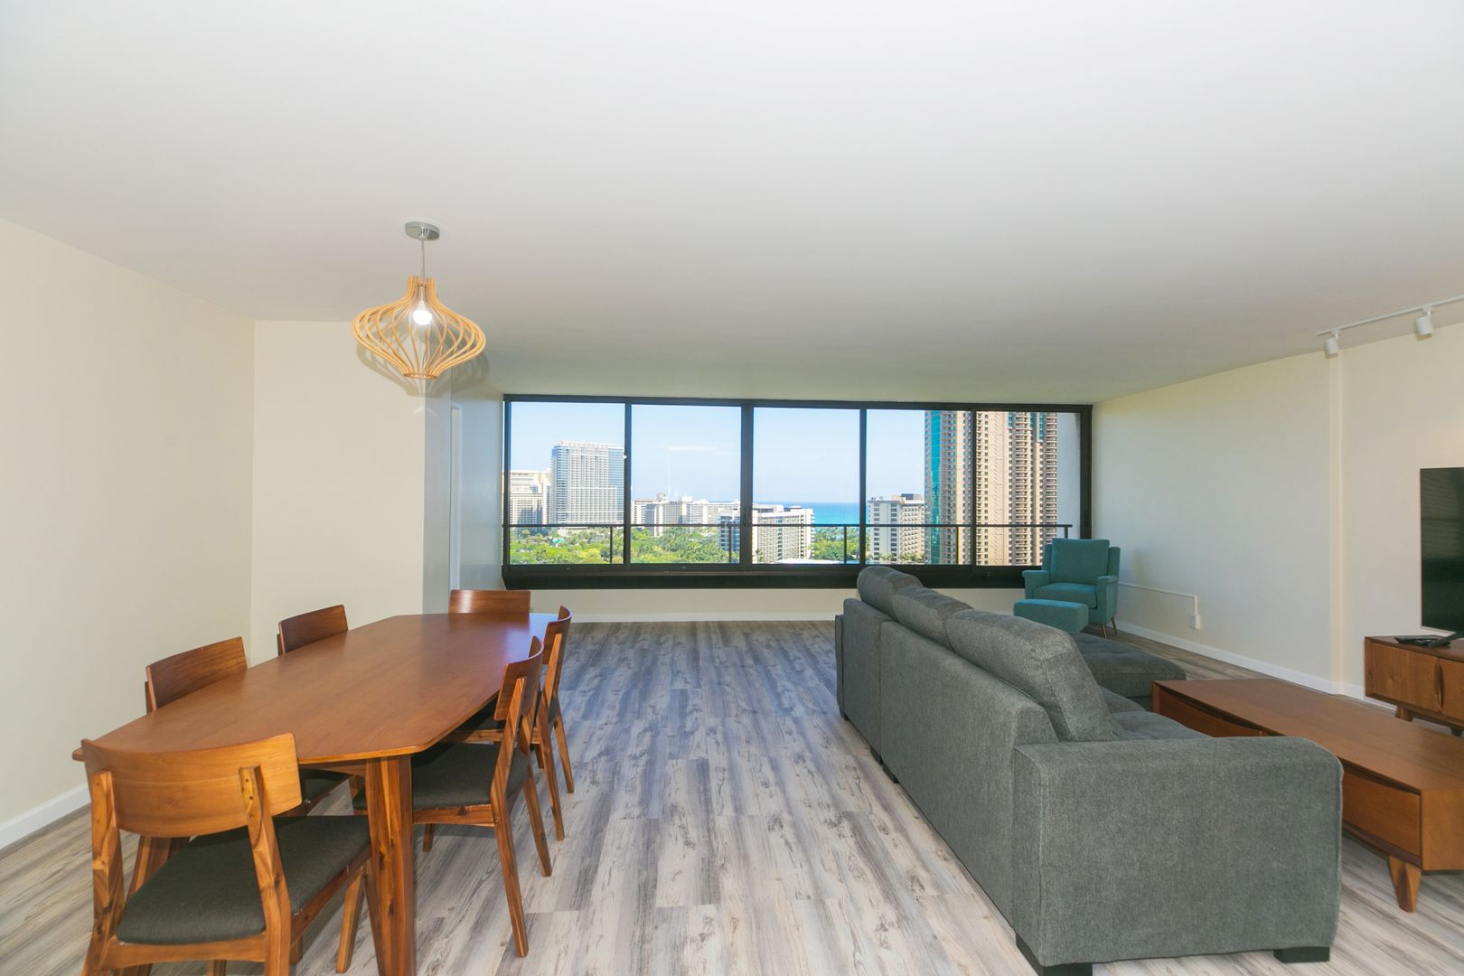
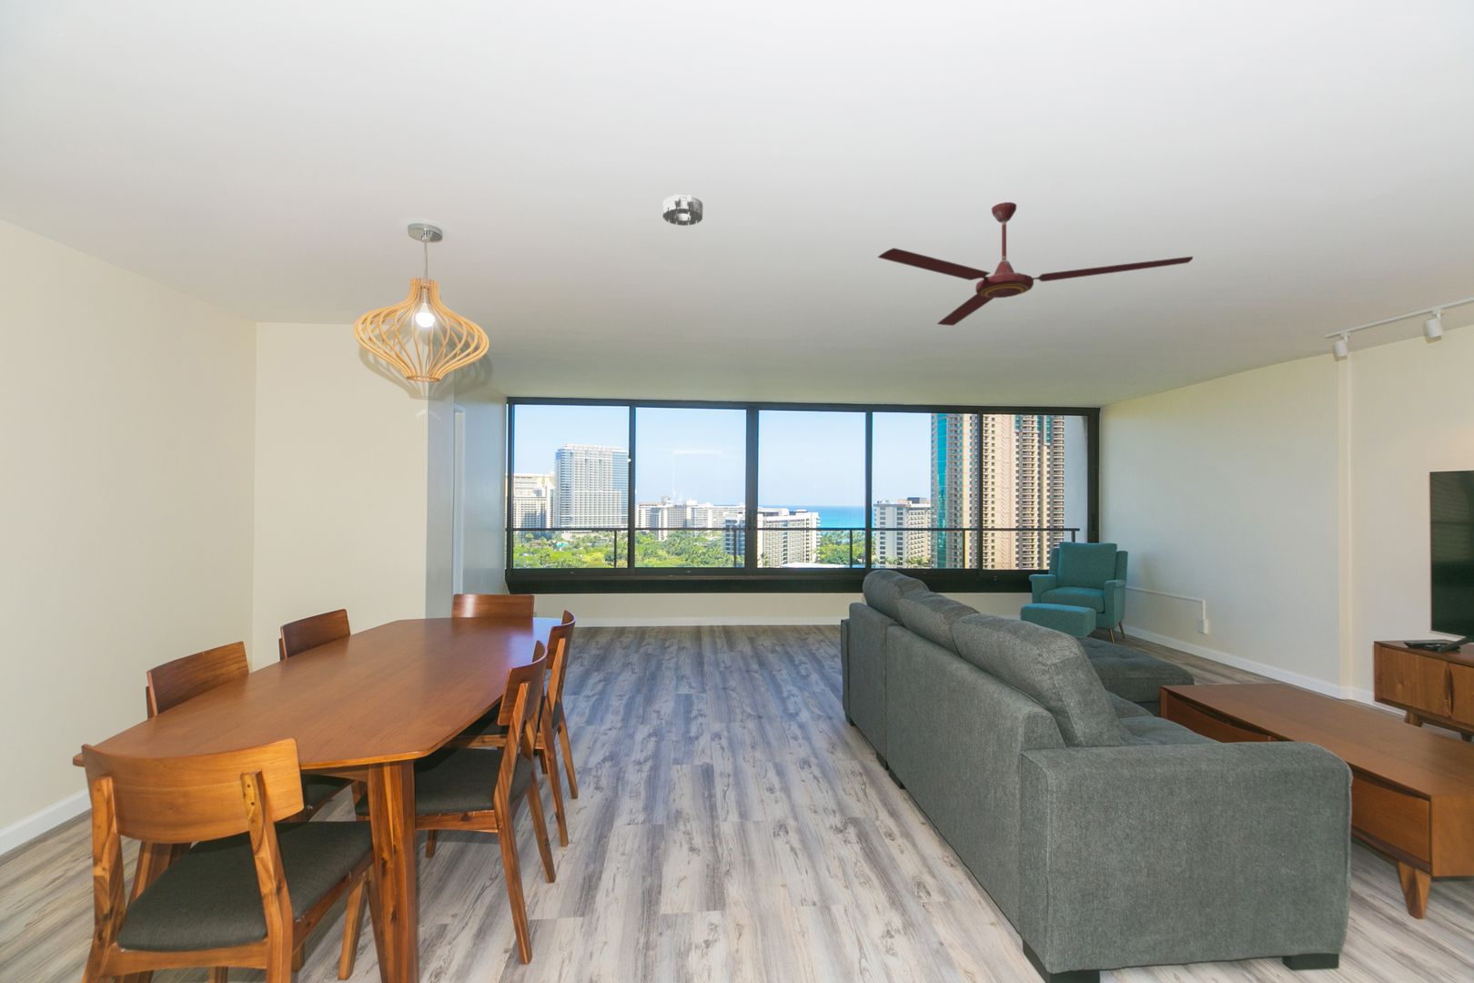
+ smoke detector [661,194,703,227]
+ ceiling fan [877,201,1193,327]
